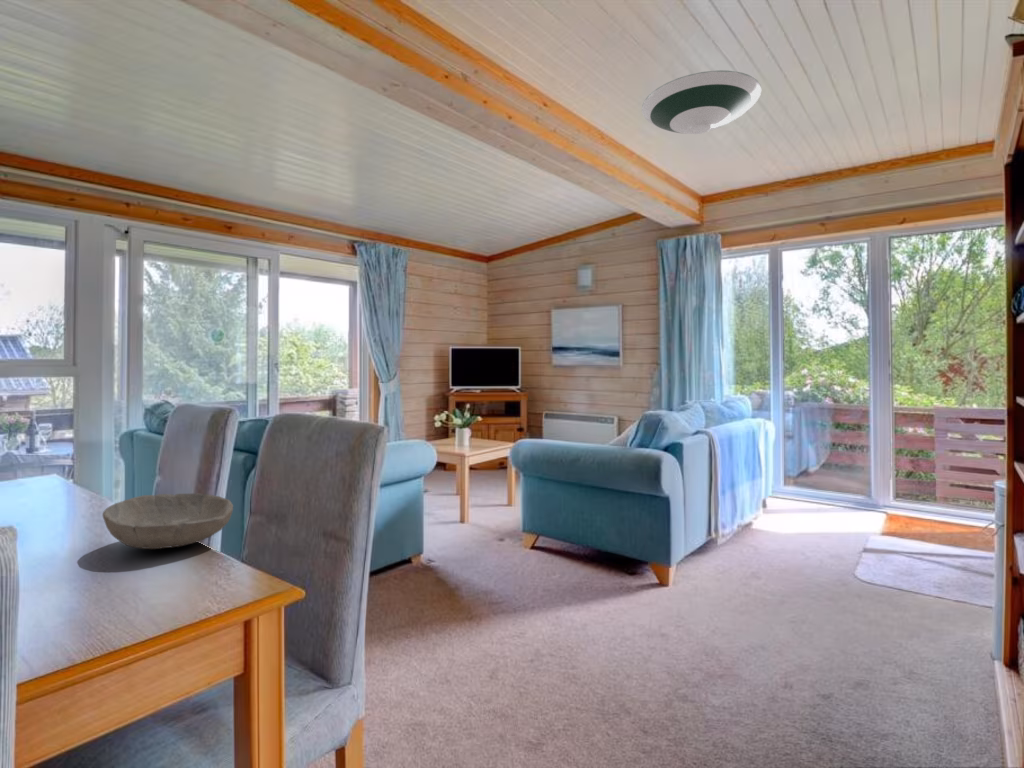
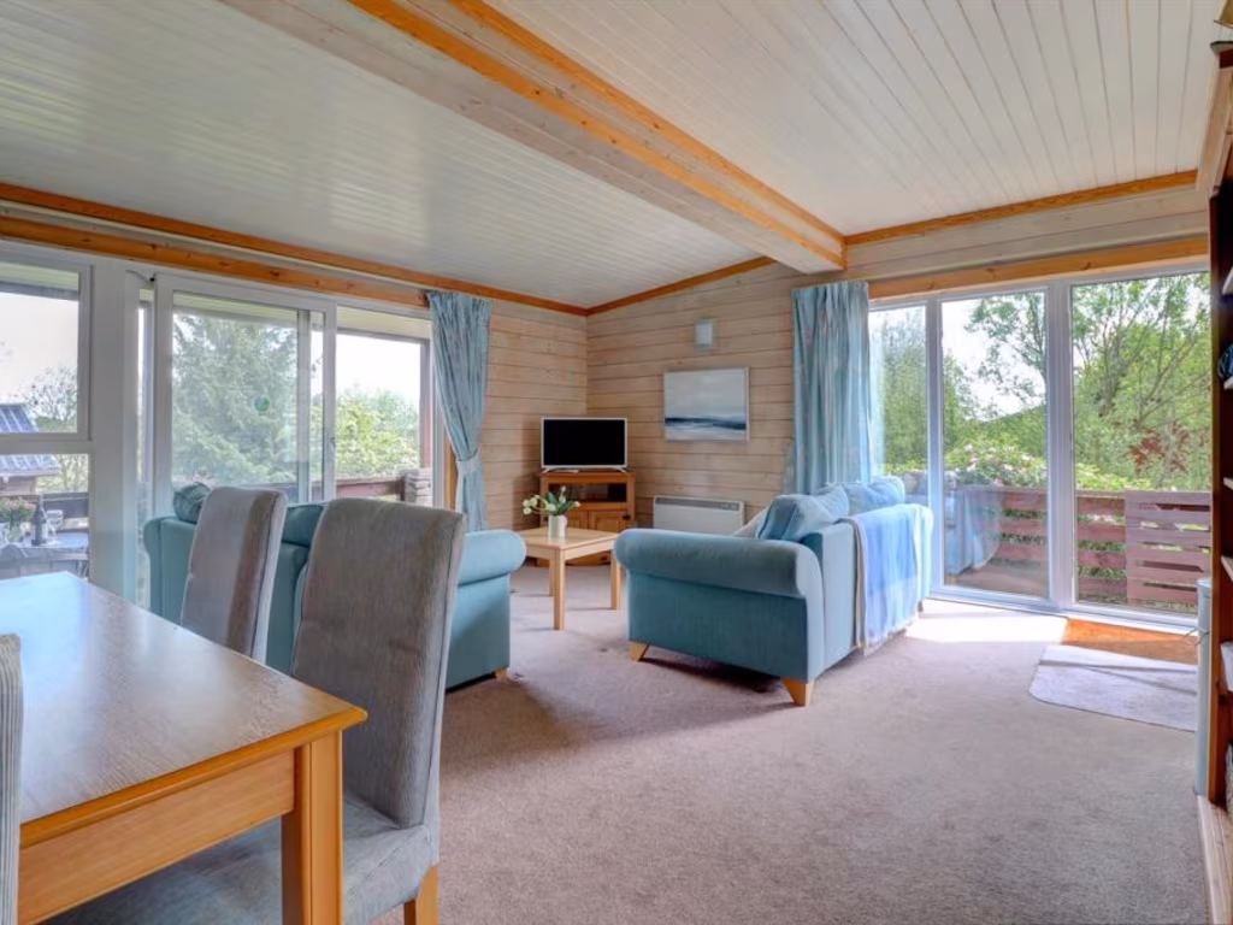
- bowl [101,492,234,550]
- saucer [641,69,762,135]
